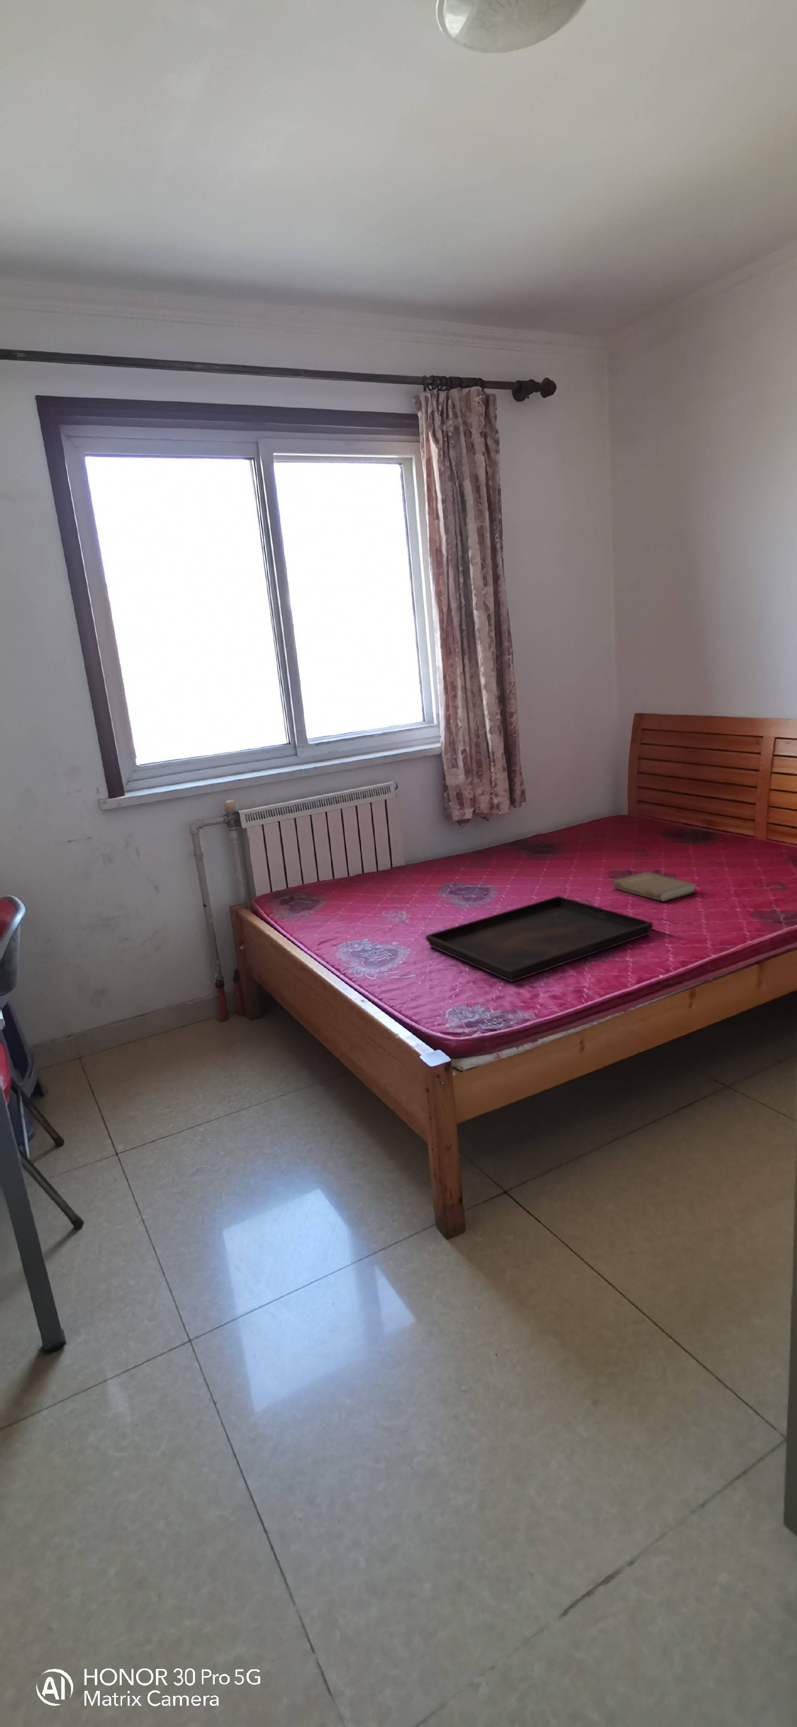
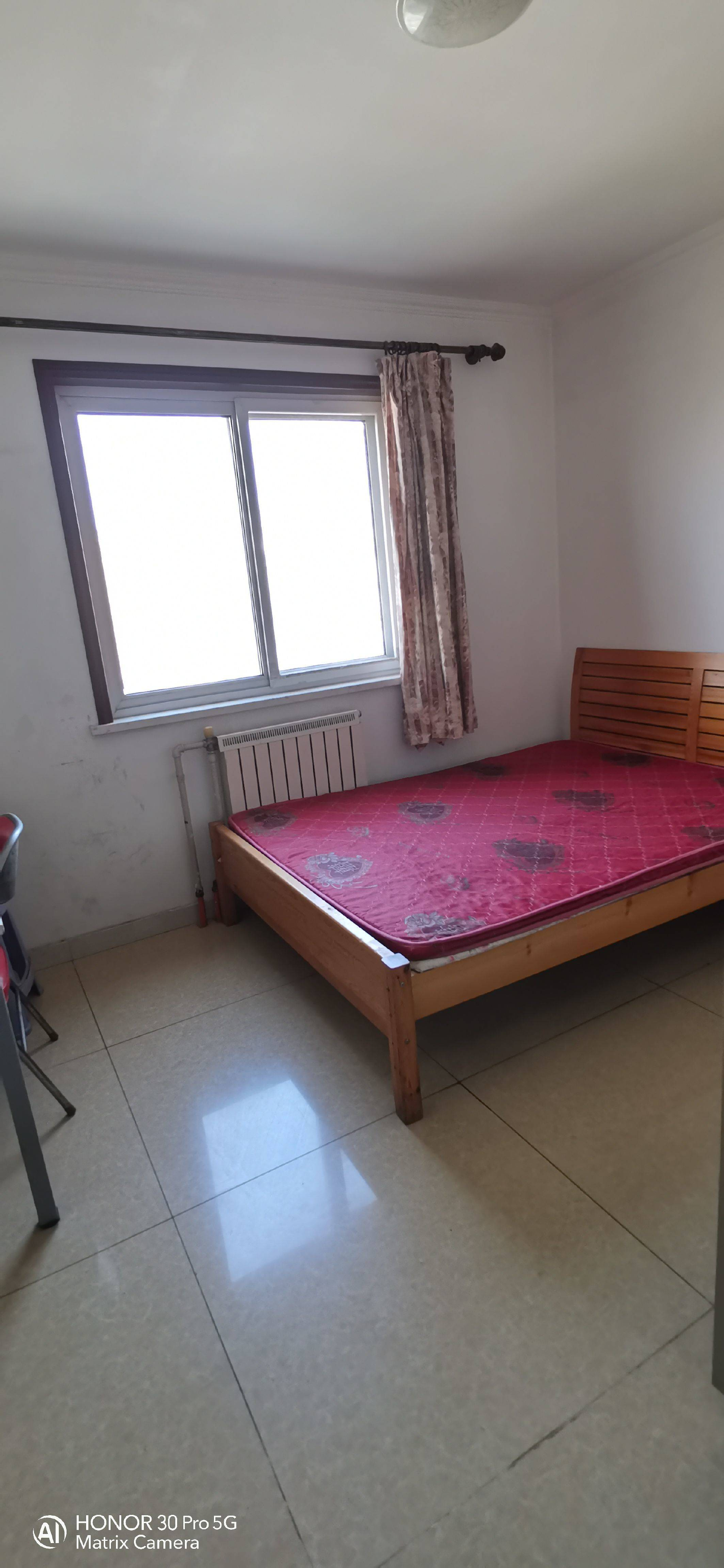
- serving tray [425,895,654,982]
- book [612,871,697,902]
